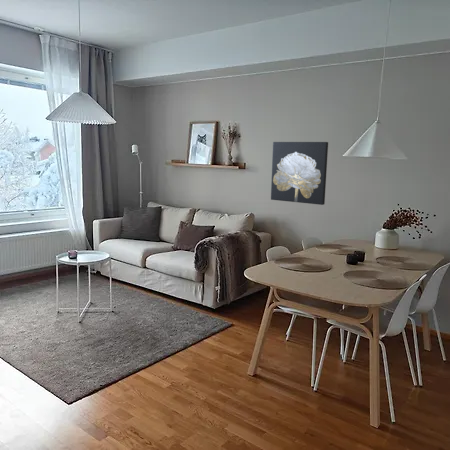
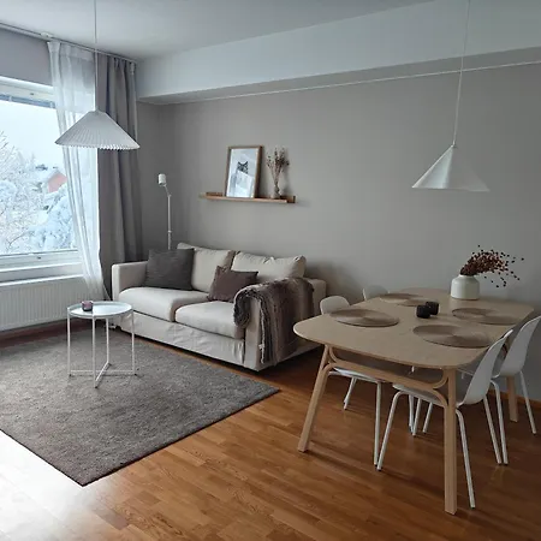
- wall art [270,141,329,206]
